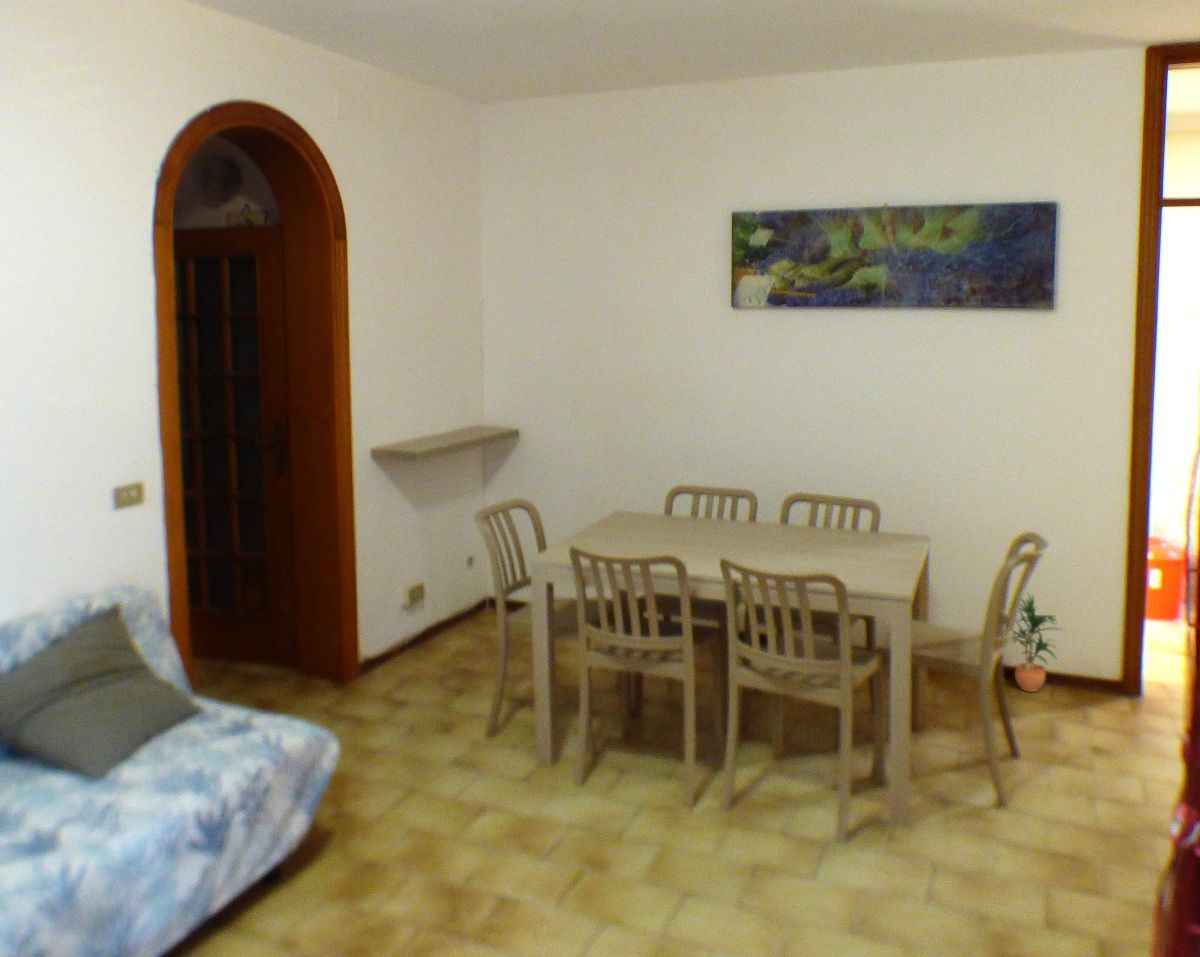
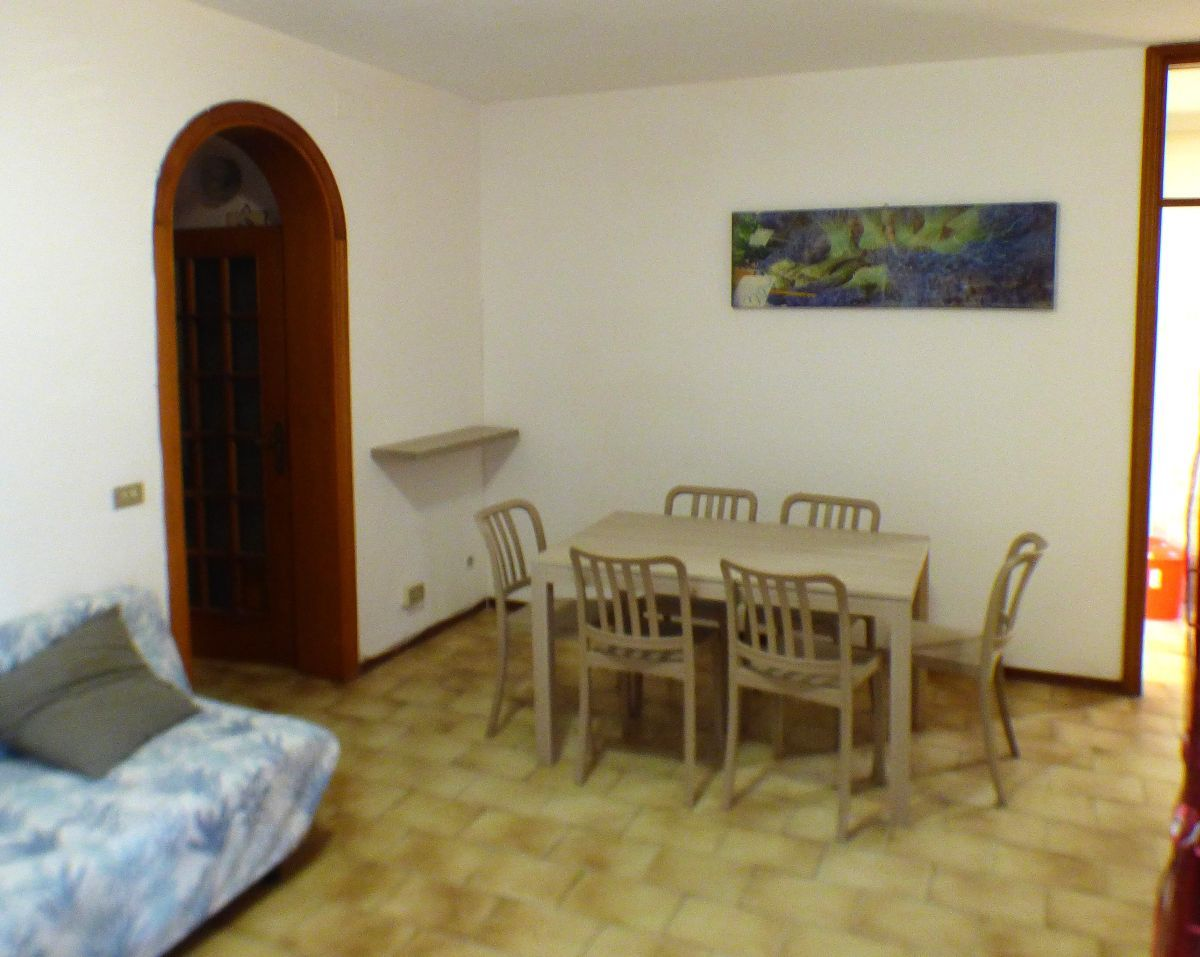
- potted plant [1011,593,1065,693]
